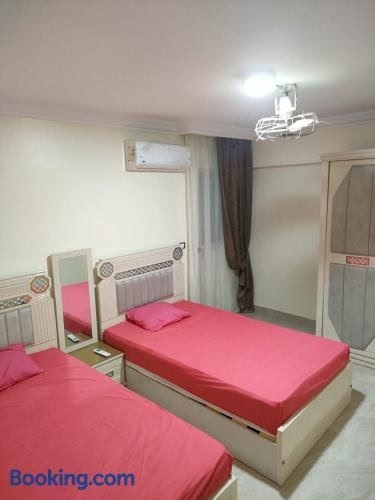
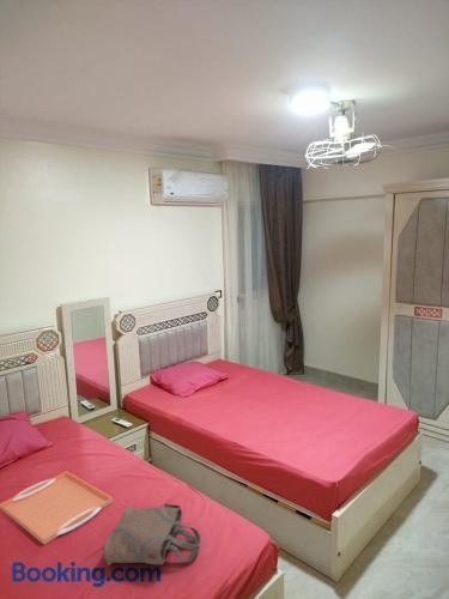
+ serving tray [0,470,115,546]
+ tote bag [103,502,201,567]
